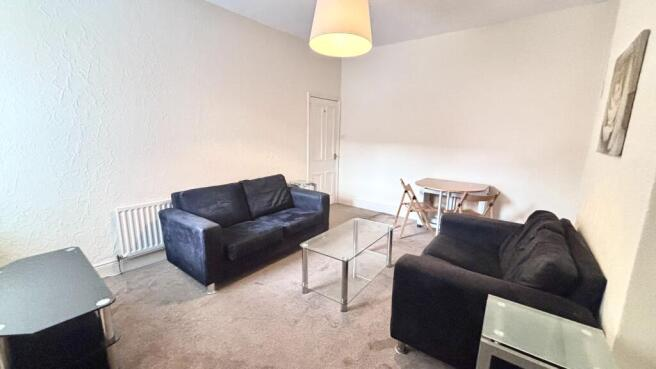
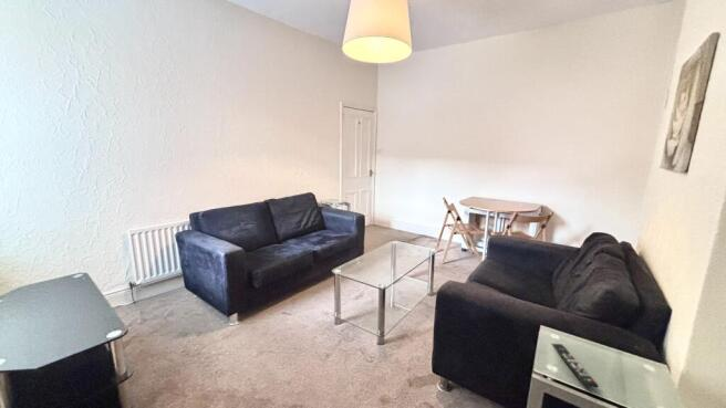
+ remote control [551,343,599,388]
